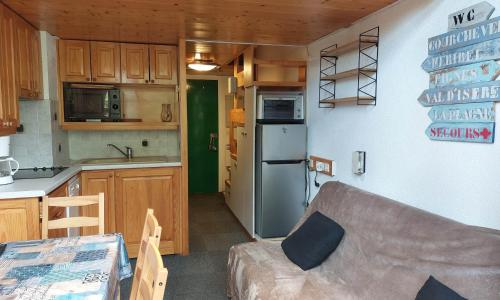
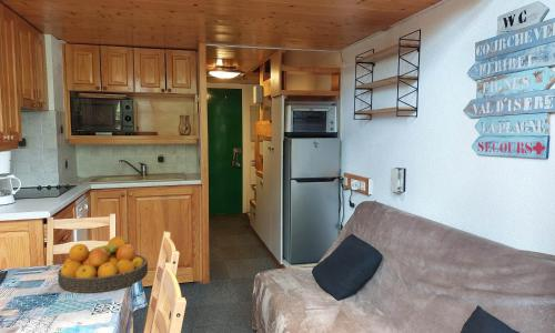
+ fruit bowl [57,235,149,294]
